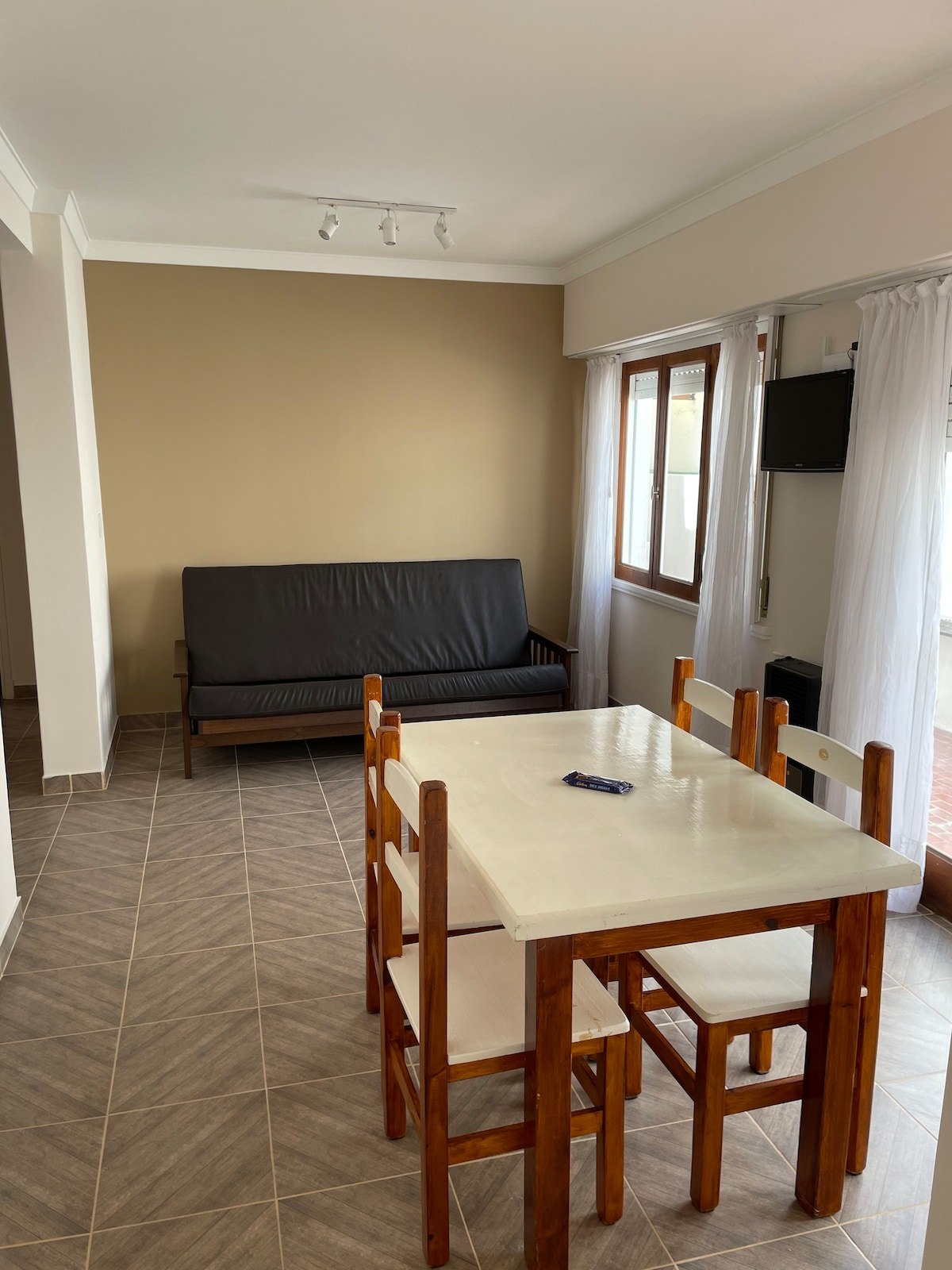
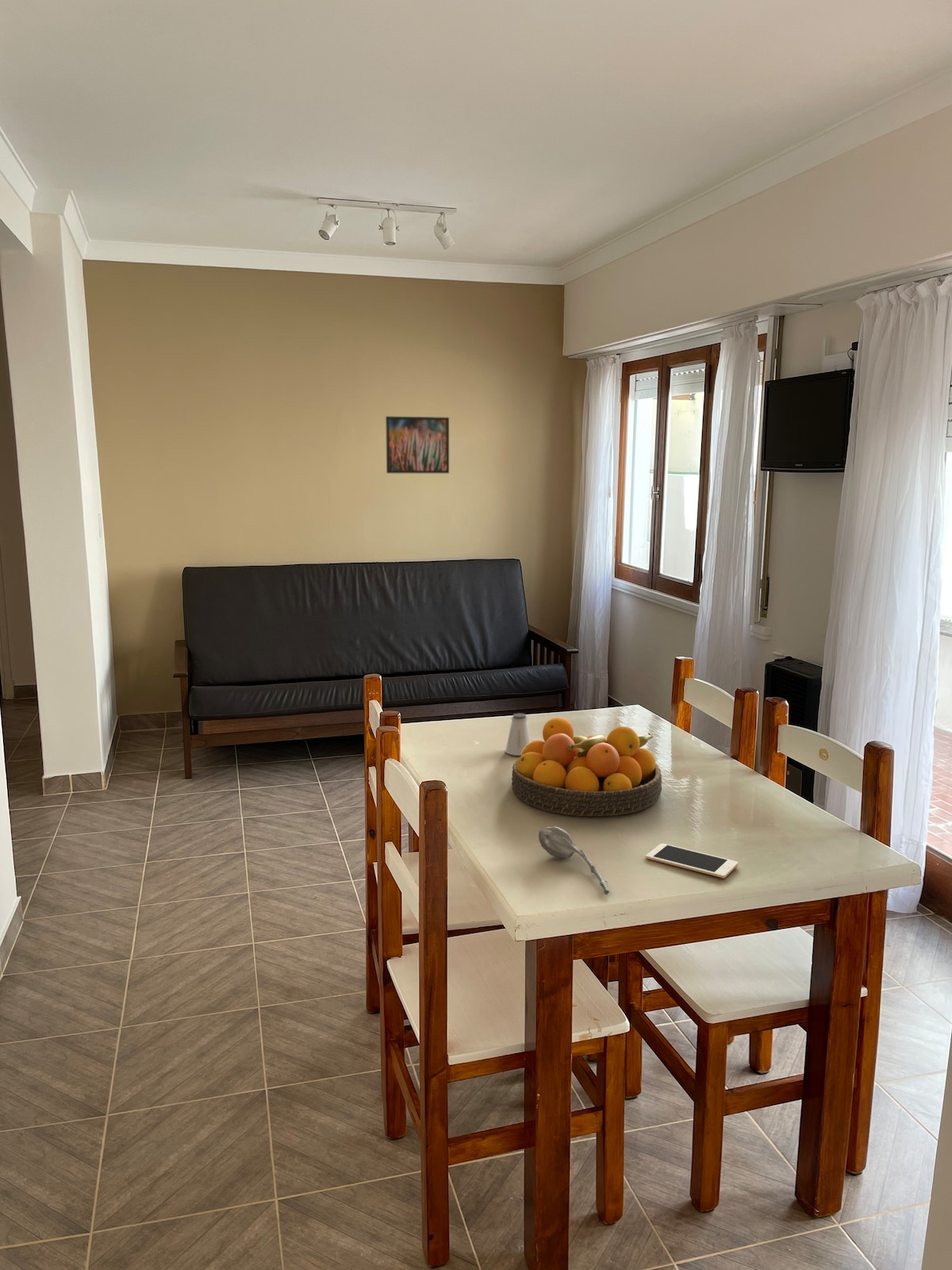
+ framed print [385,415,450,474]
+ cell phone [645,843,739,879]
+ fruit bowl [511,717,662,817]
+ saltshaker [505,713,532,756]
+ spoon [538,826,610,895]
